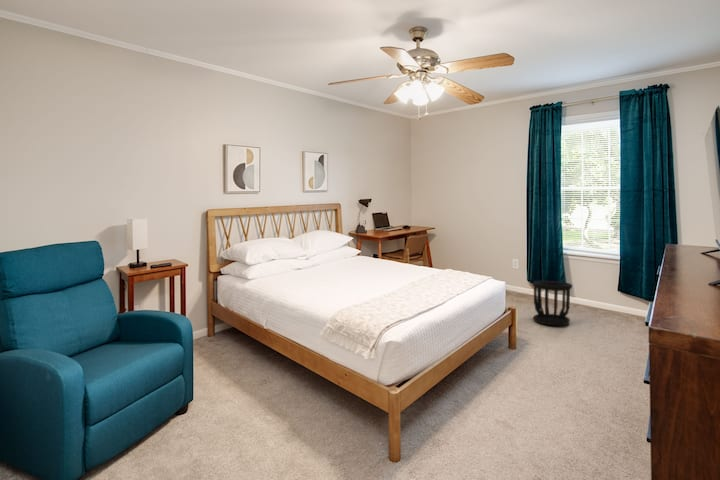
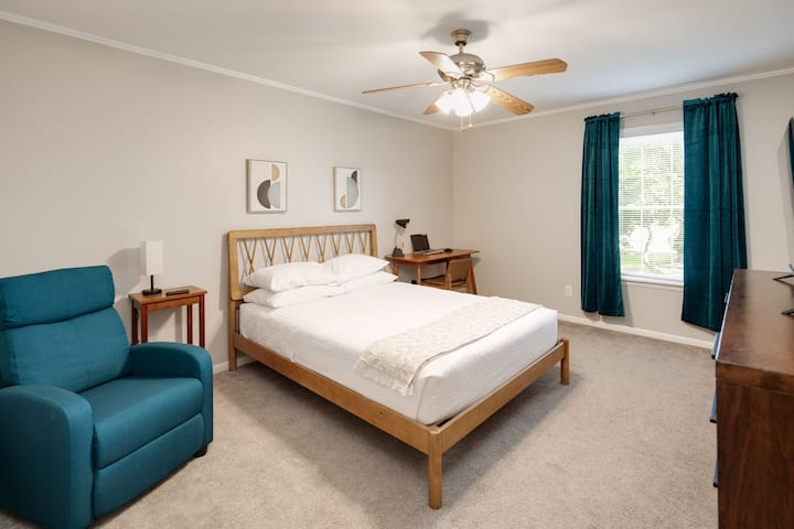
- wastebasket [531,280,573,326]
